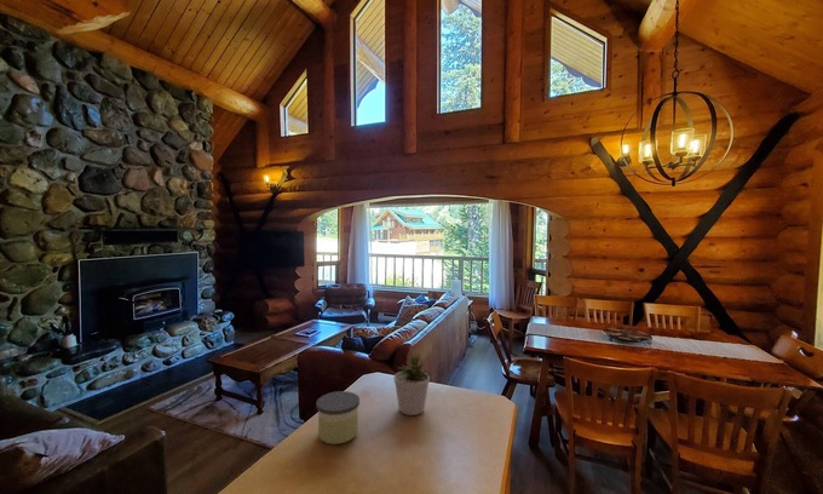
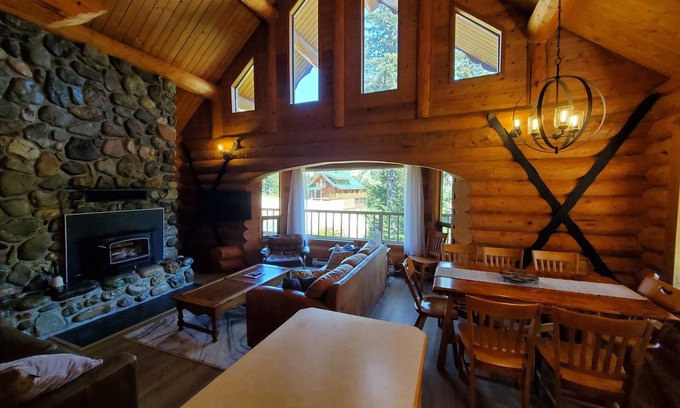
- candle [315,390,361,446]
- potted plant [393,349,432,417]
